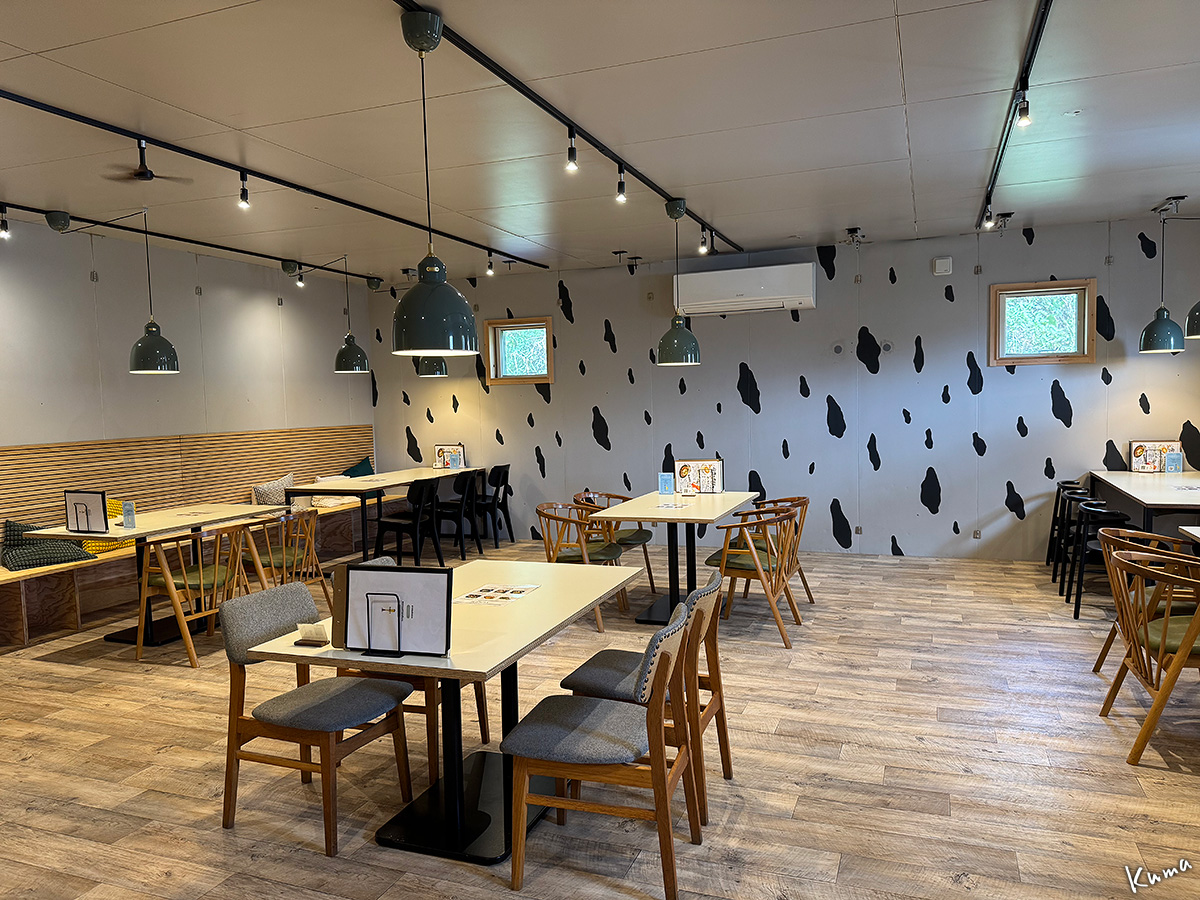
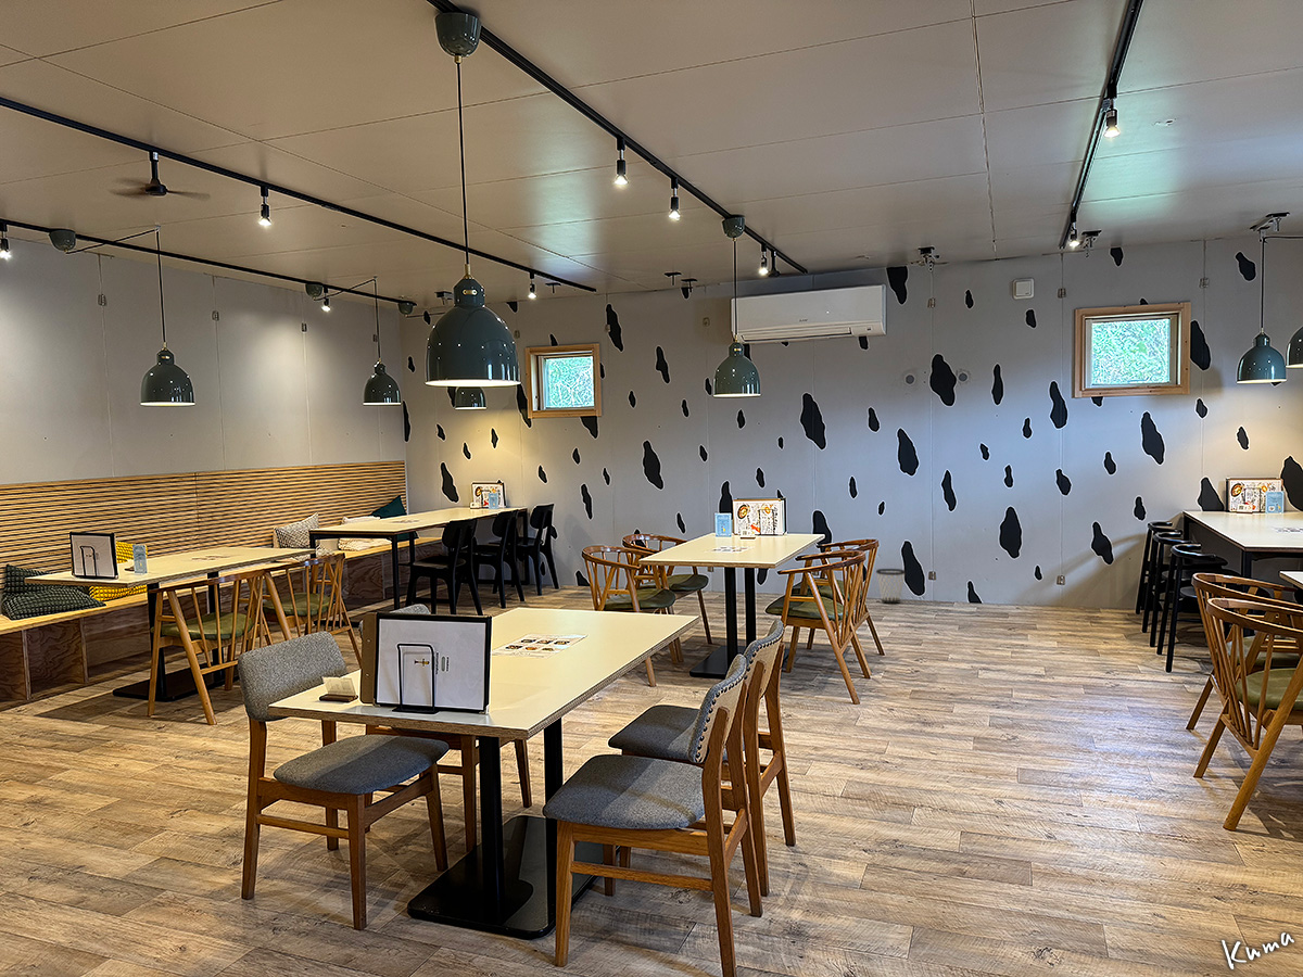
+ wastebasket [875,568,907,605]
